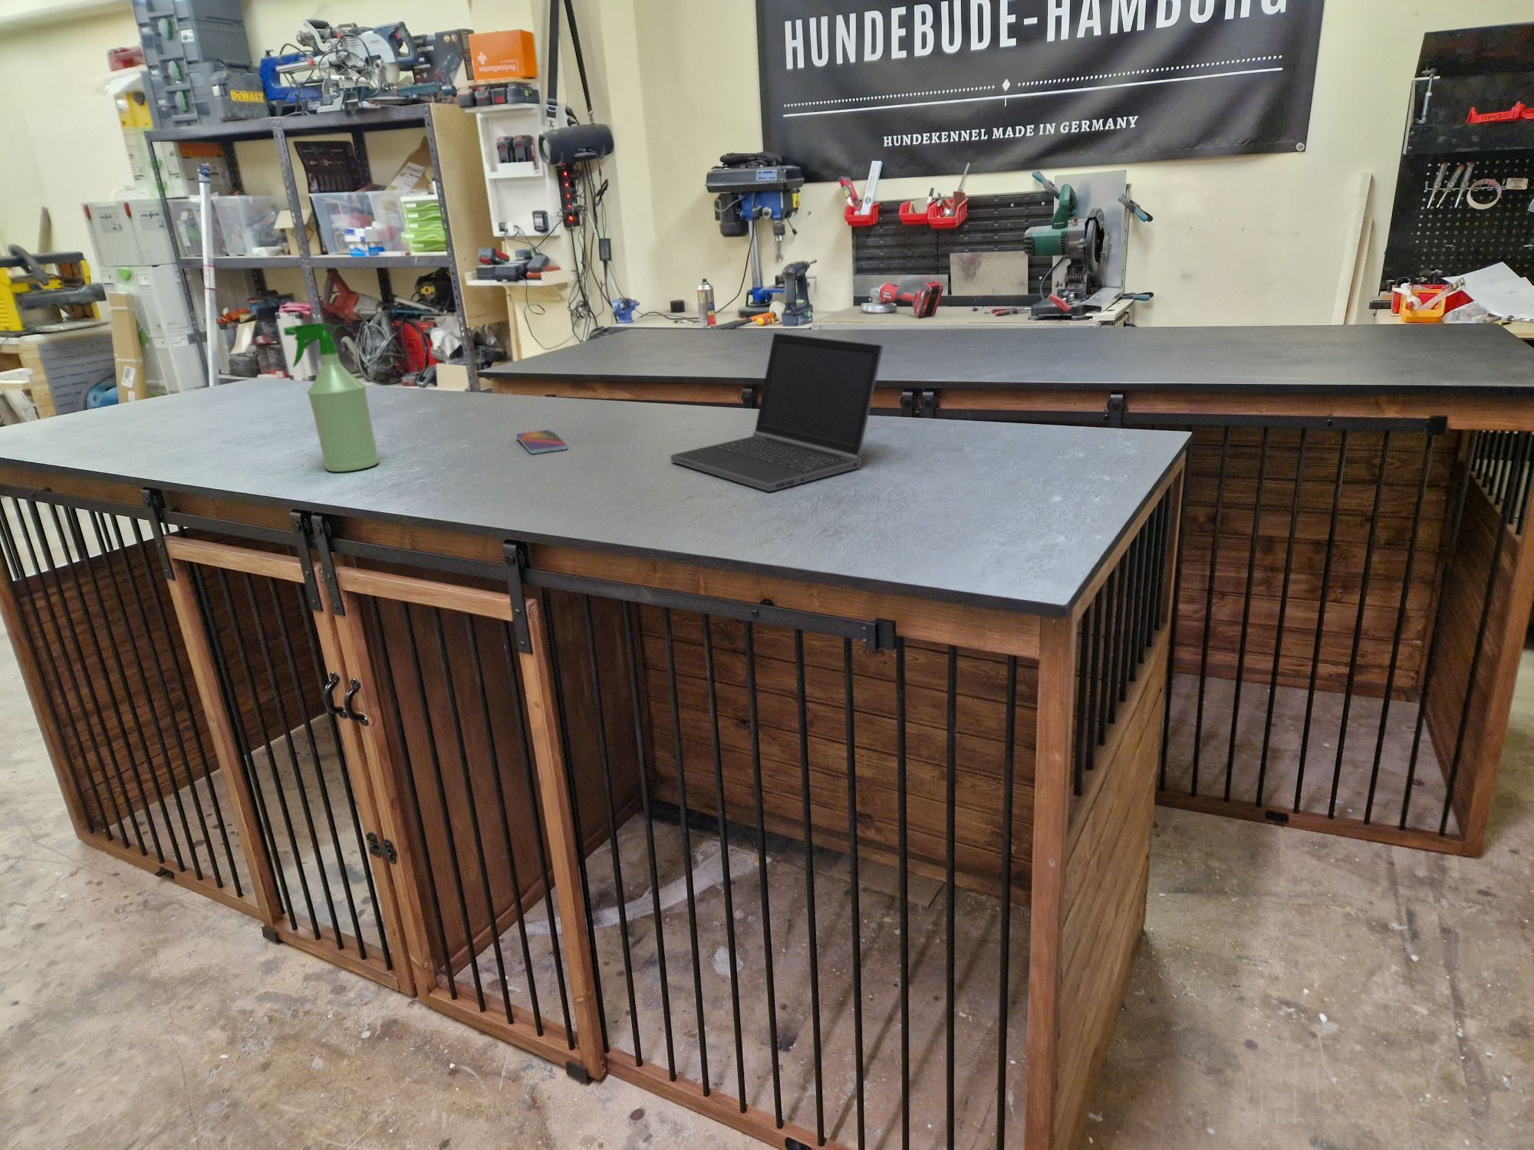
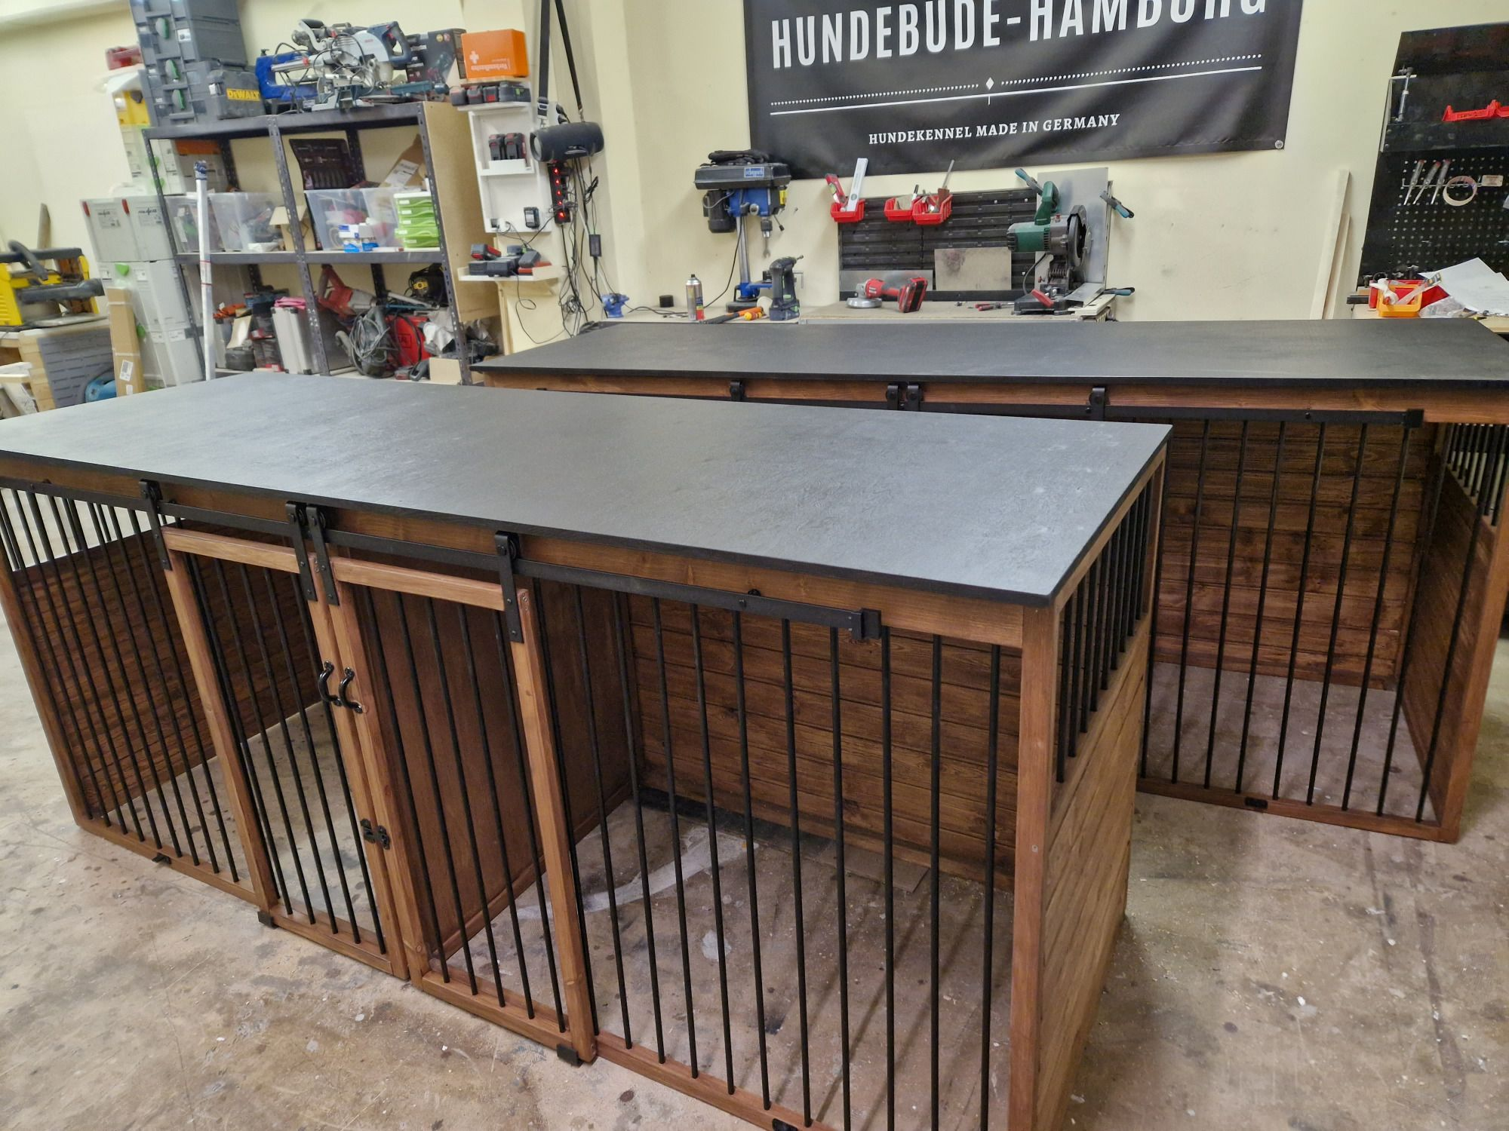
- spray bottle [283,323,379,472]
- smartphone [516,429,569,454]
- laptop computer [669,332,884,492]
